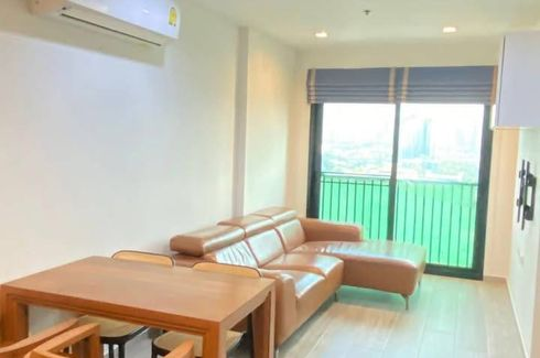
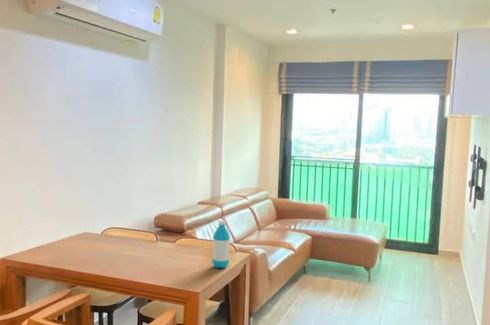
+ water bottle [211,219,231,269]
